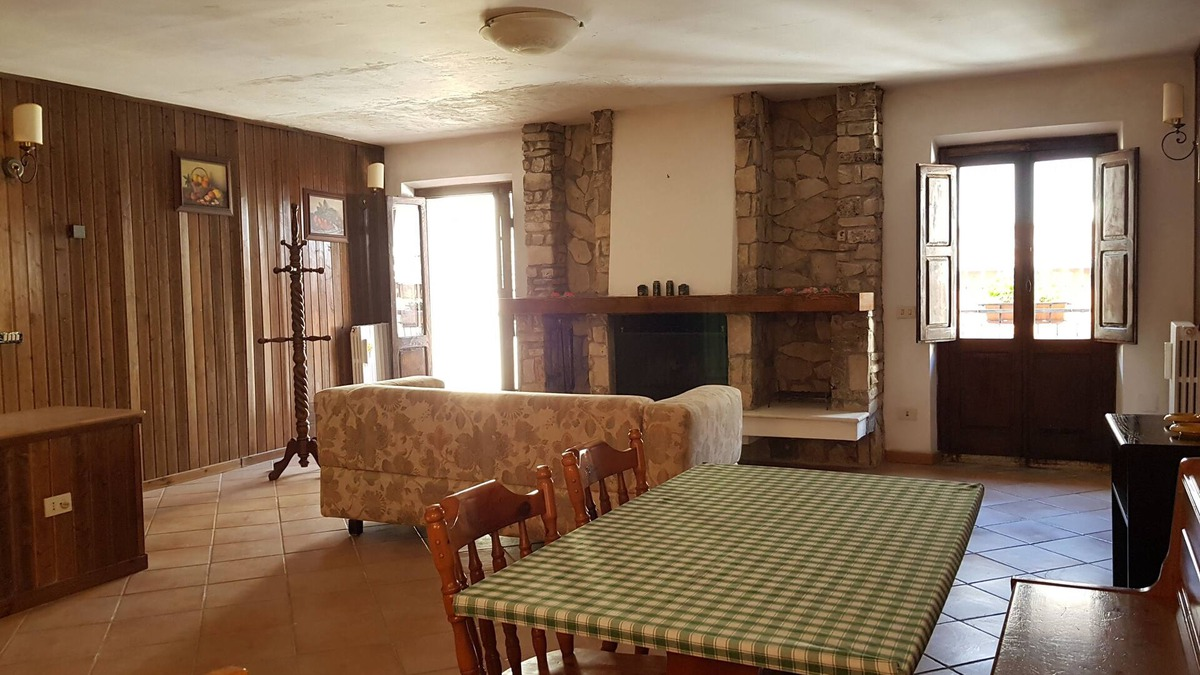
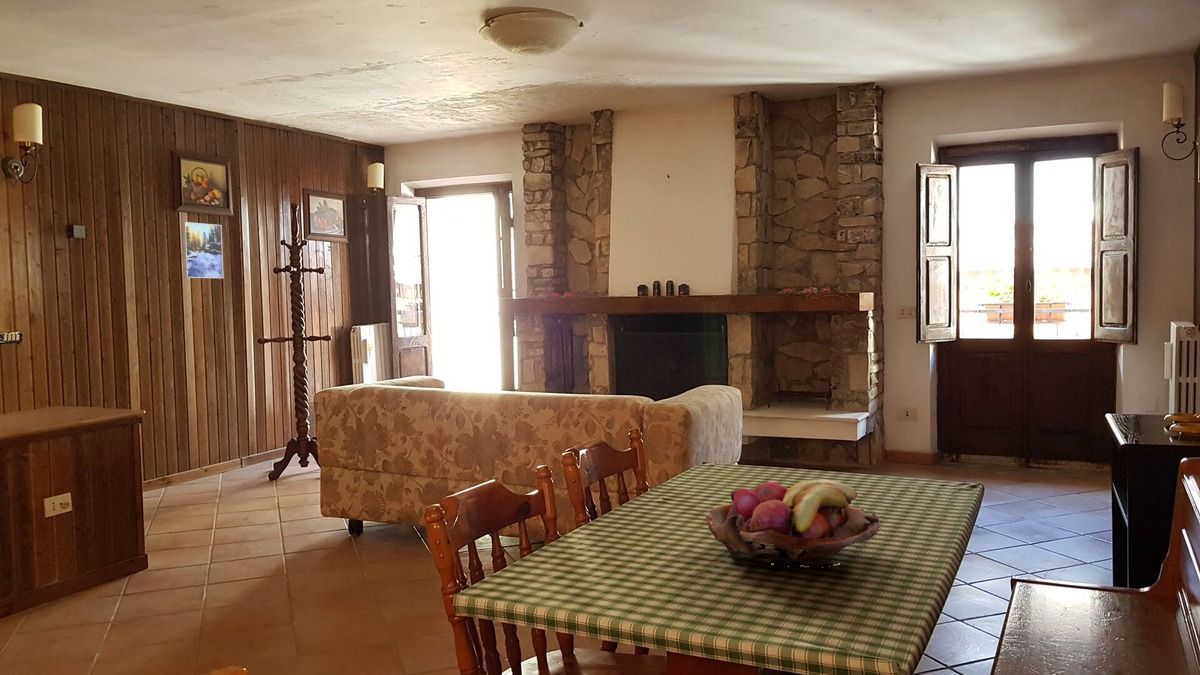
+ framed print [181,221,224,279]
+ fruit basket [705,479,880,568]
